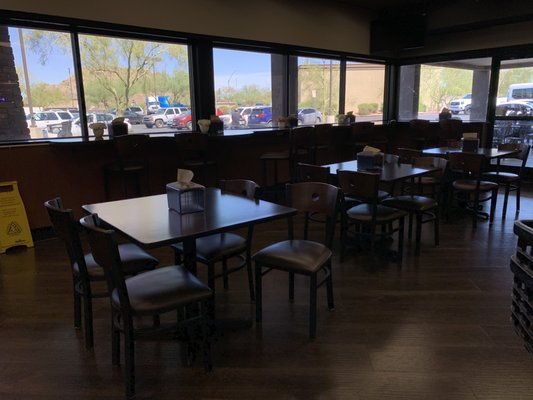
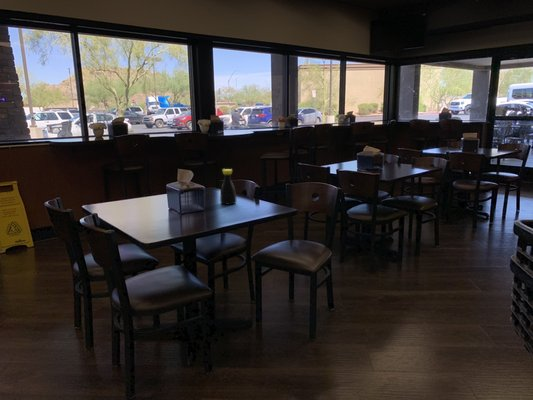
+ bottle [219,168,237,206]
